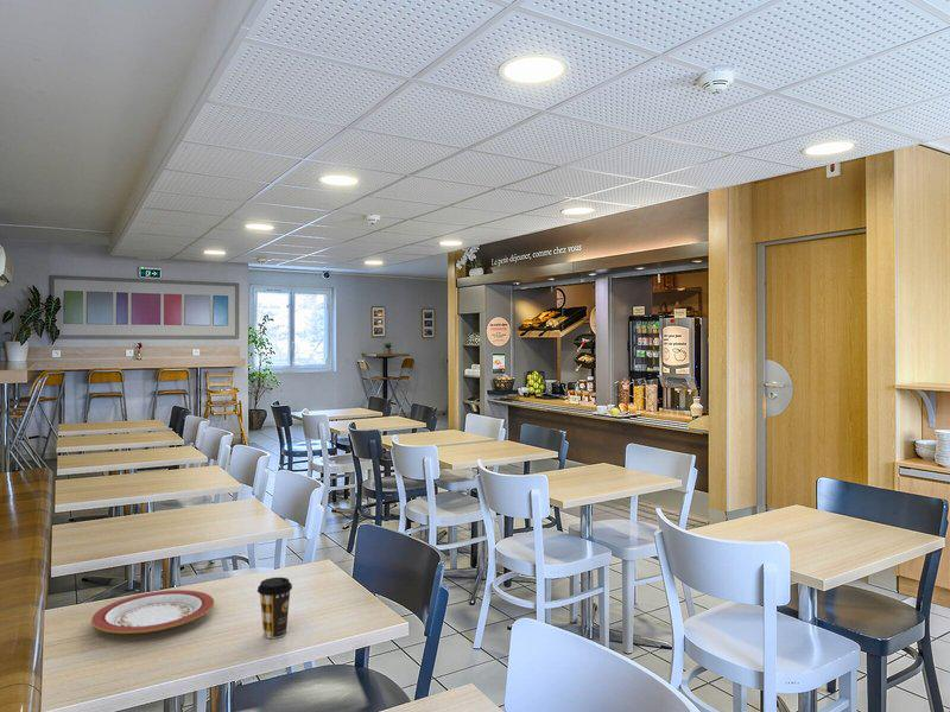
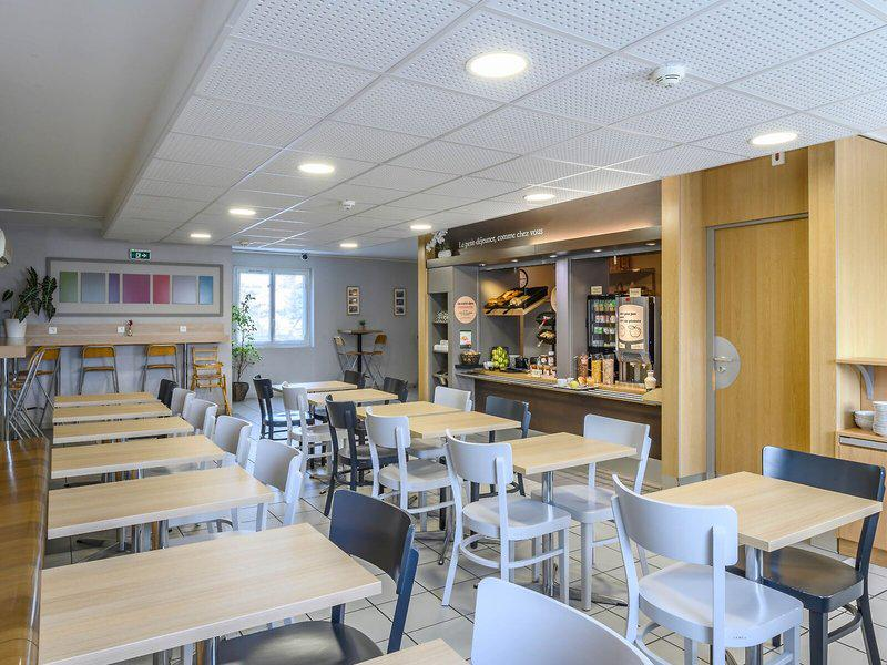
- coffee cup [256,577,293,640]
- plate [90,589,215,635]
